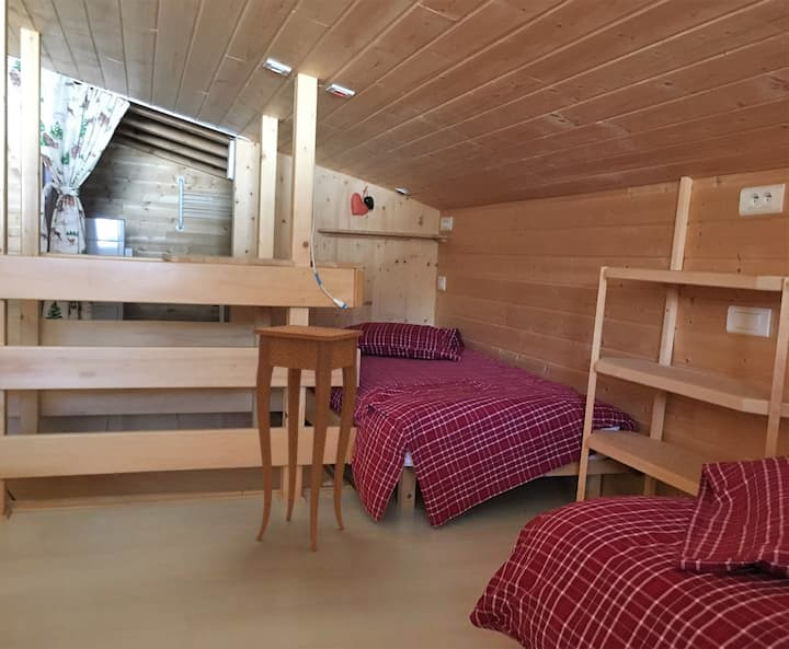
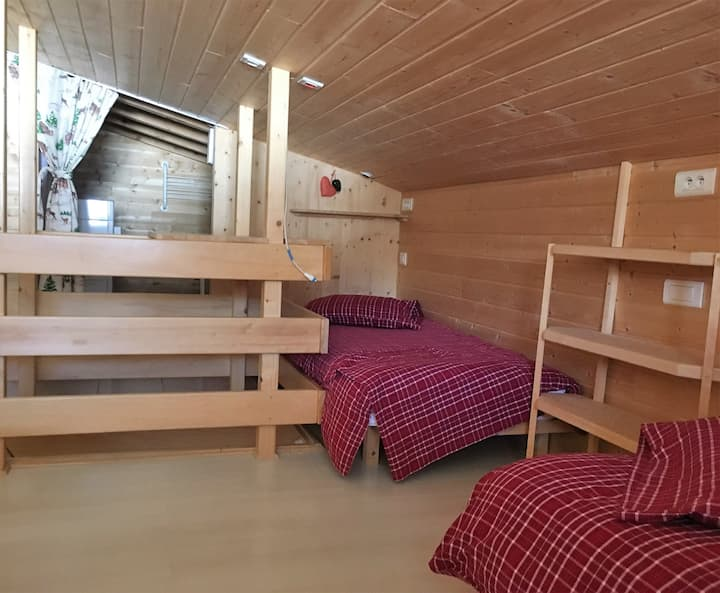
- side table [252,324,365,553]
